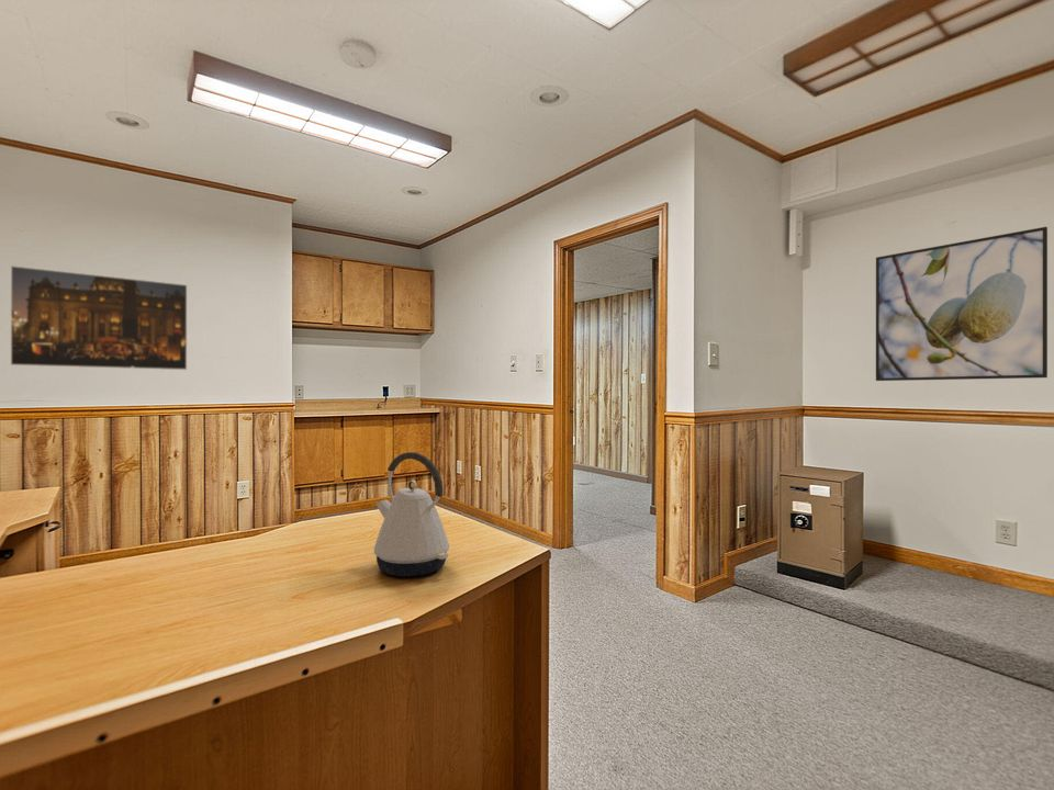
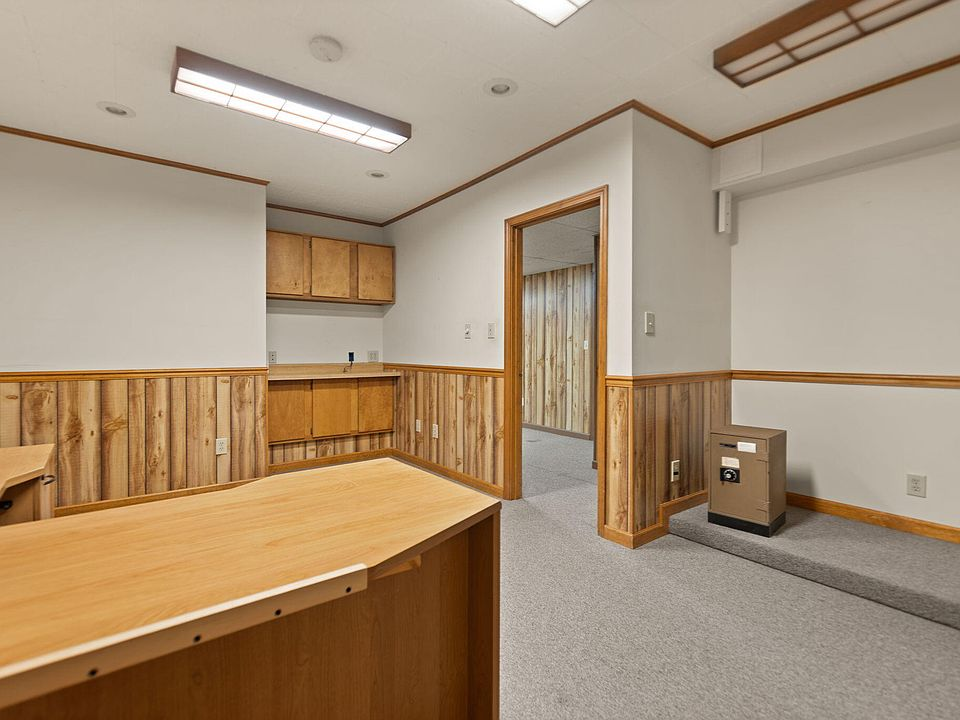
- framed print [10,264,188,371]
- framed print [875,226,1049,382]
- kettle [373,451,450,577]
